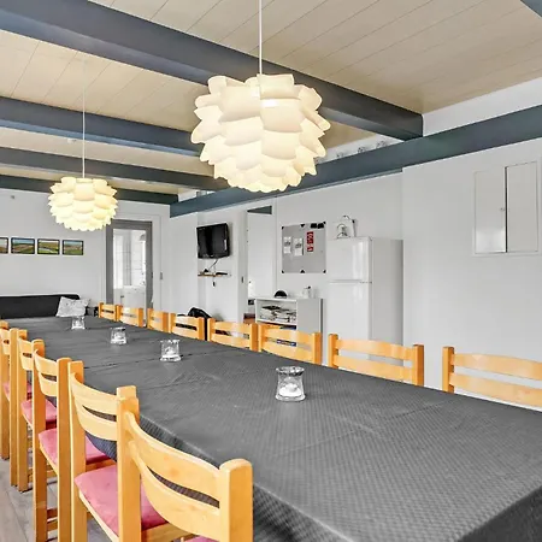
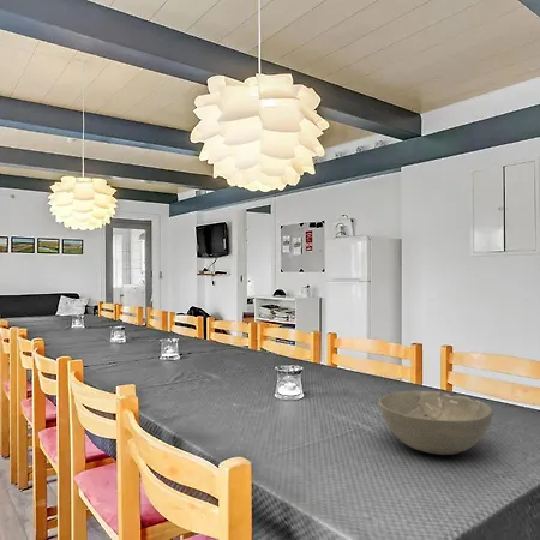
+ bowl [378,390,493,456]
